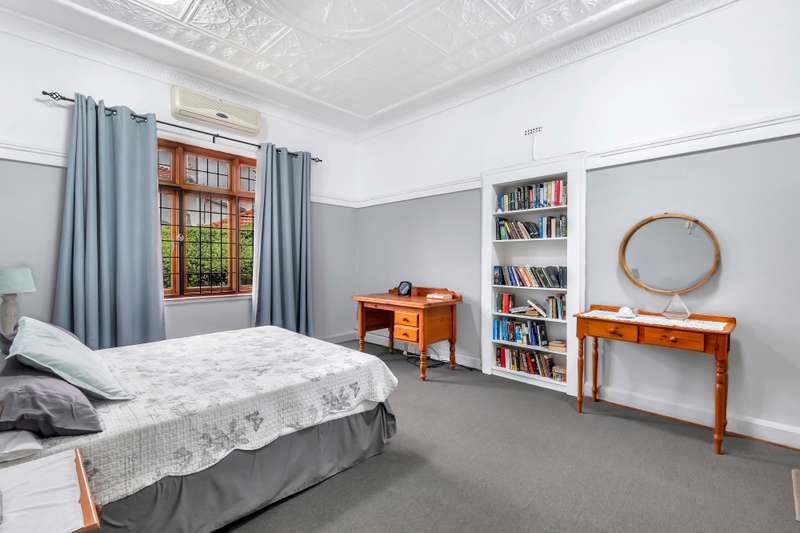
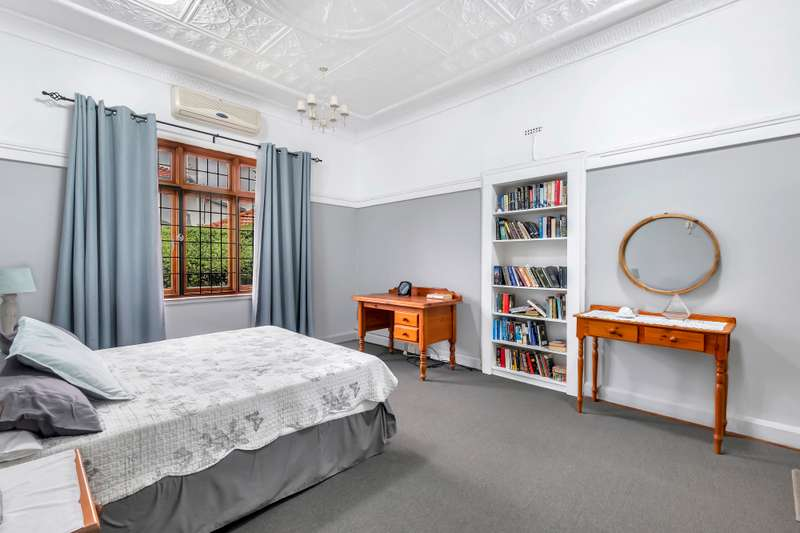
+ chandelier [296,65,350,134]
